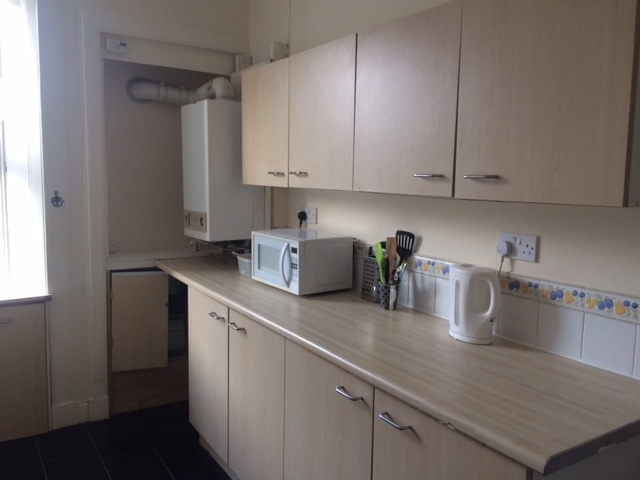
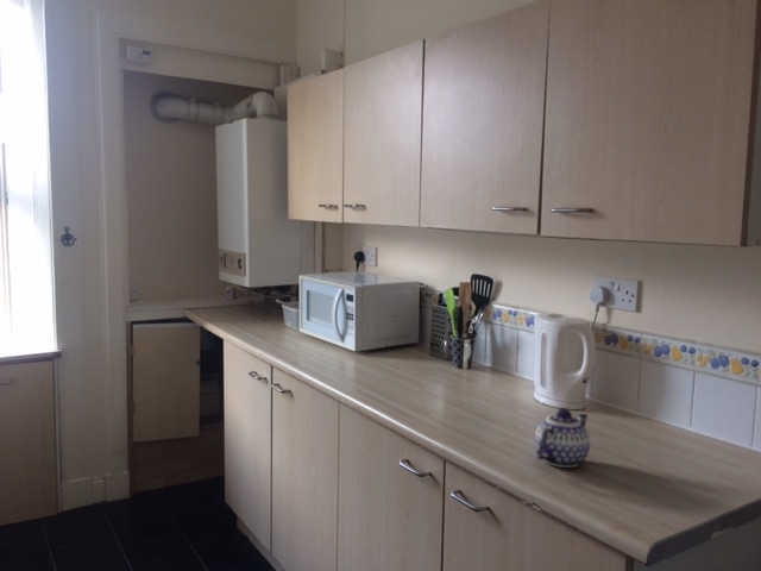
+ teapot [534,407,591,469]
